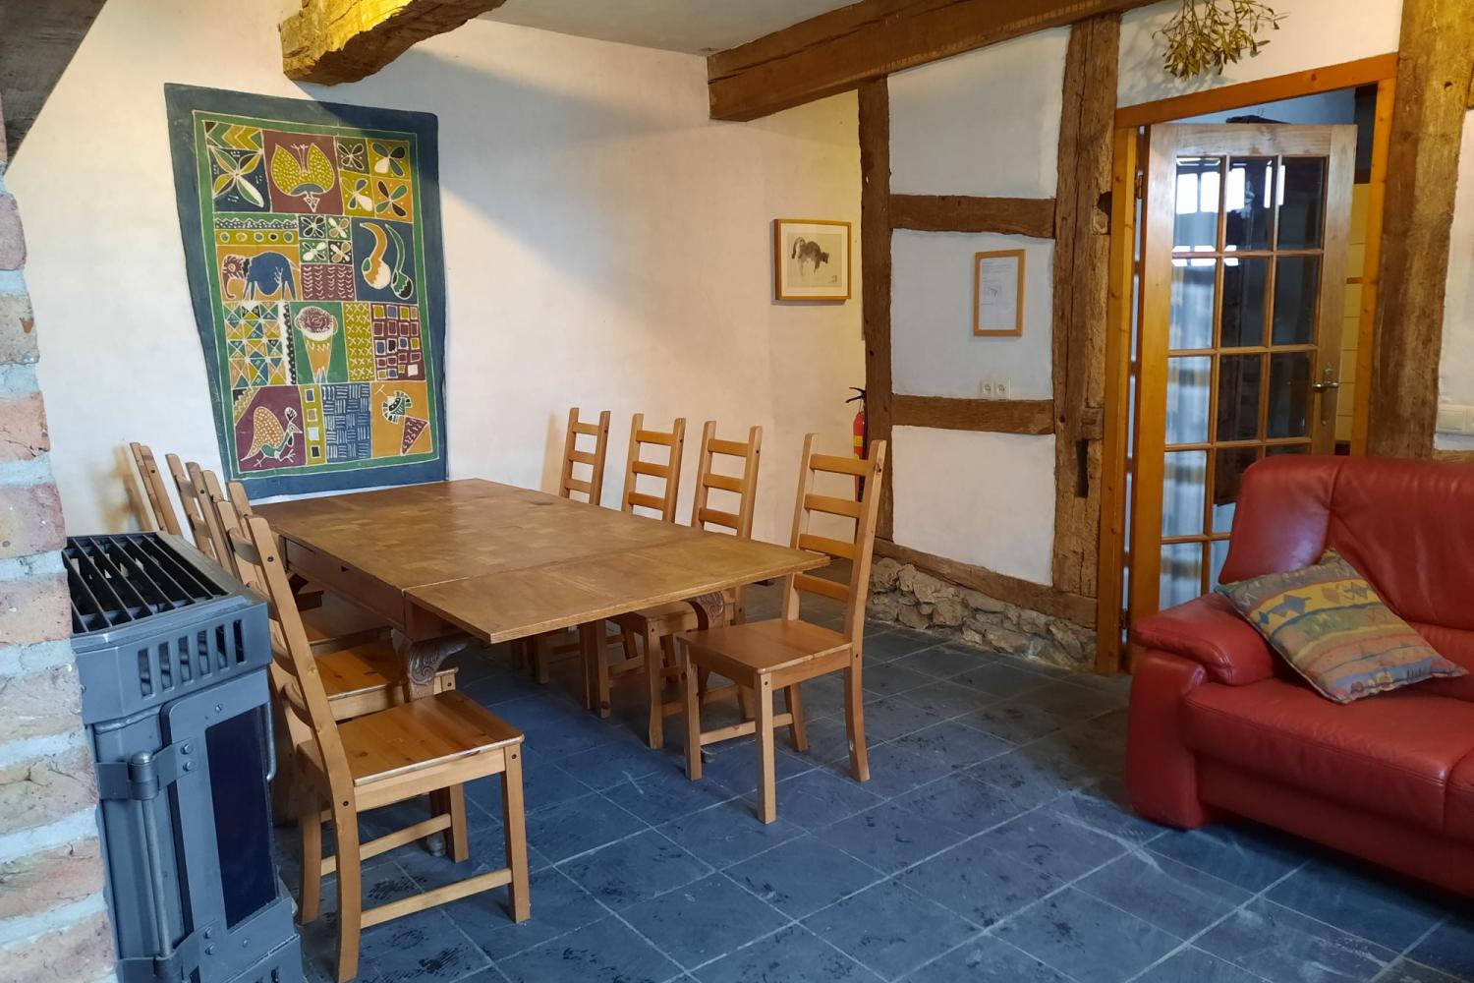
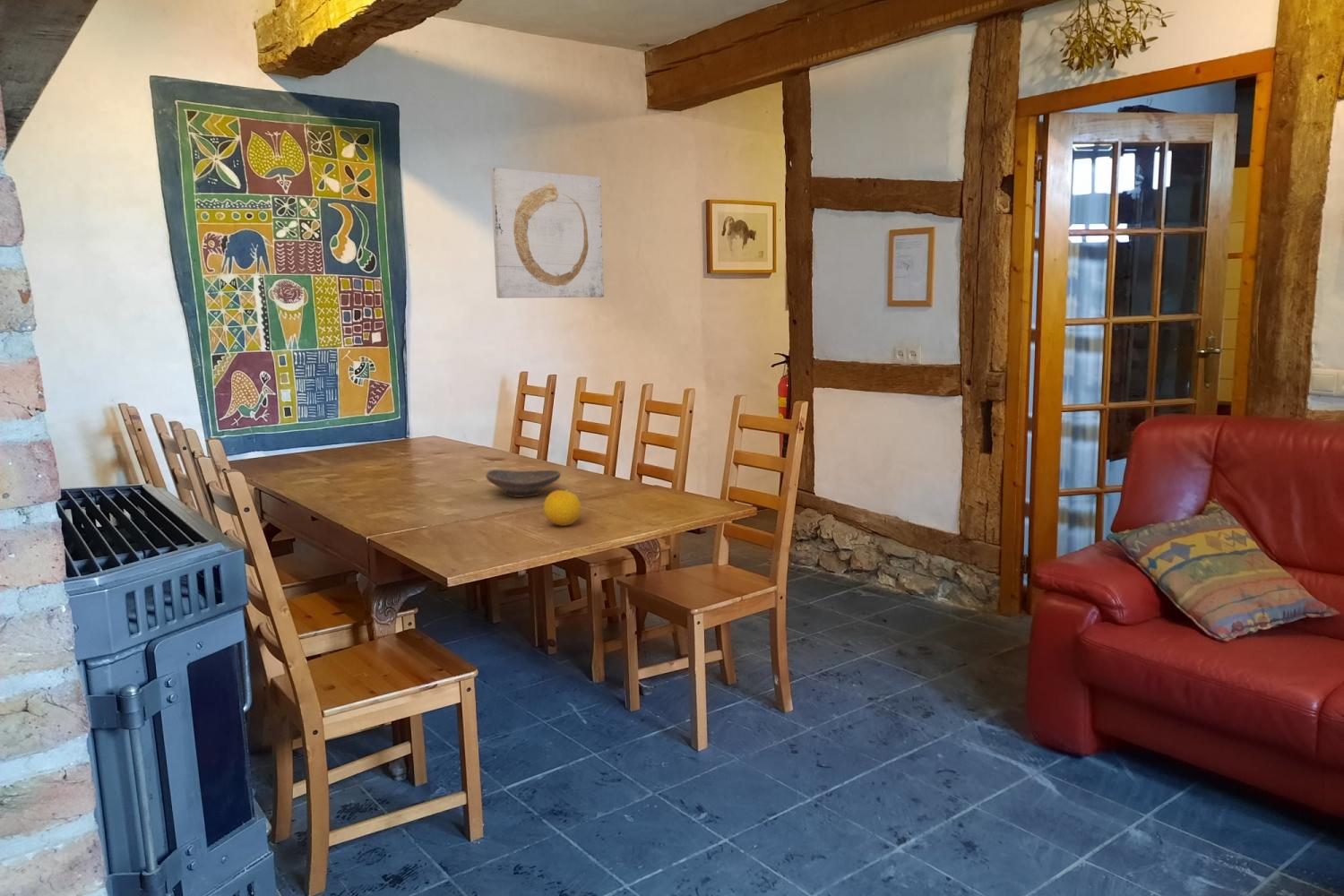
+ wall art [490,167,605,299]
+ fruit [543,488,582,527]
+ decorative bowl [485,469,562,498]
